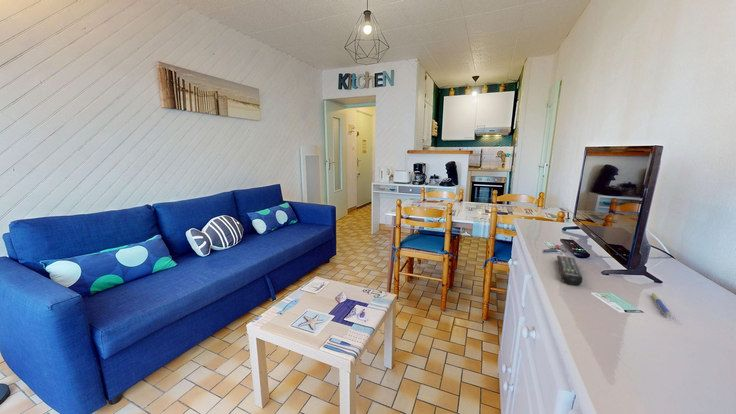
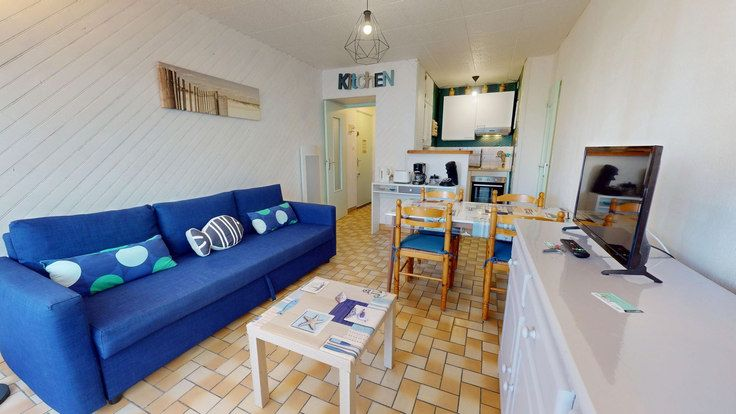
- remote control [556,254,583,286]
- pen [651,292,672,318]
